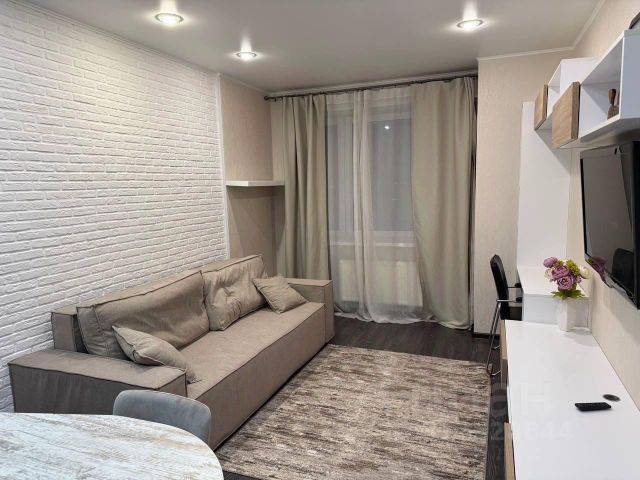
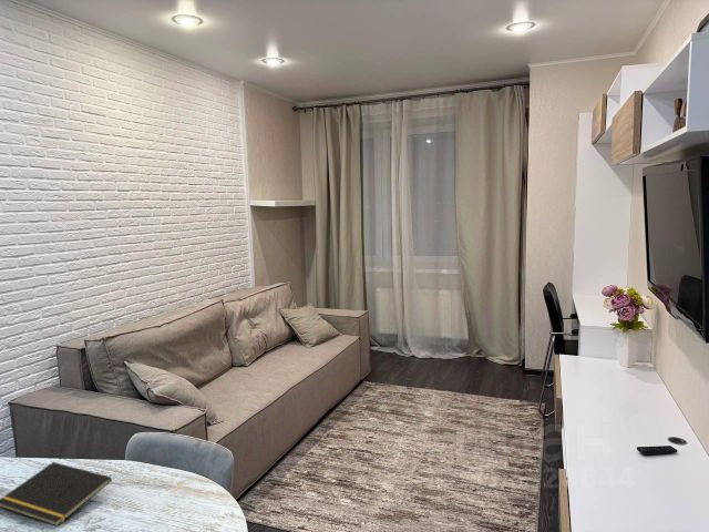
+ notepad [0,461,113,528]
